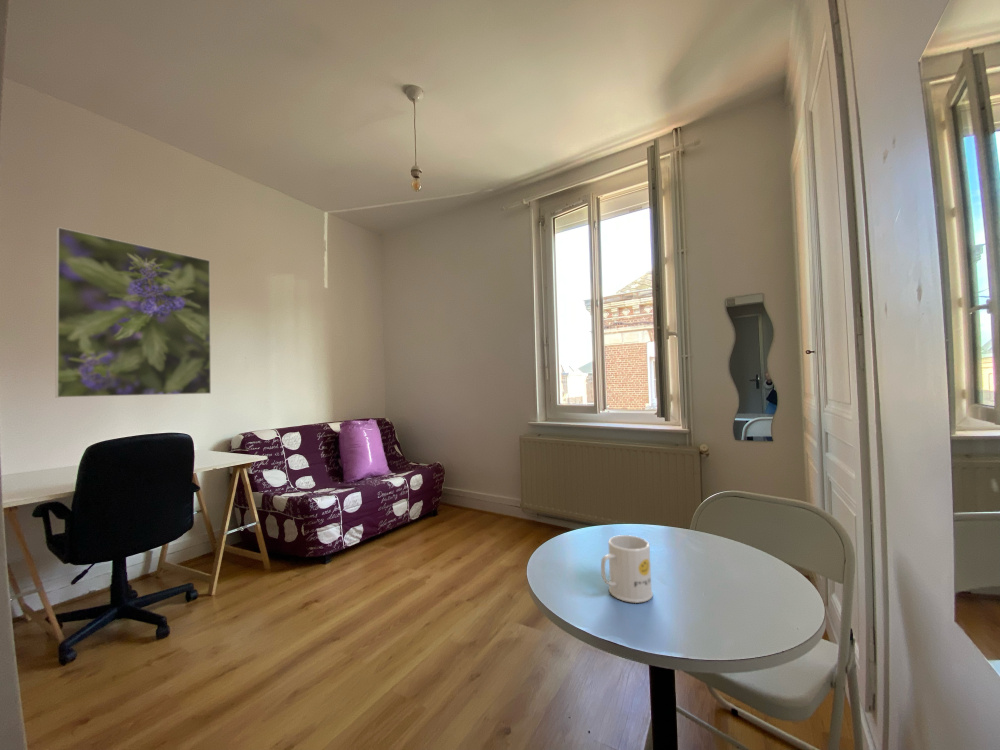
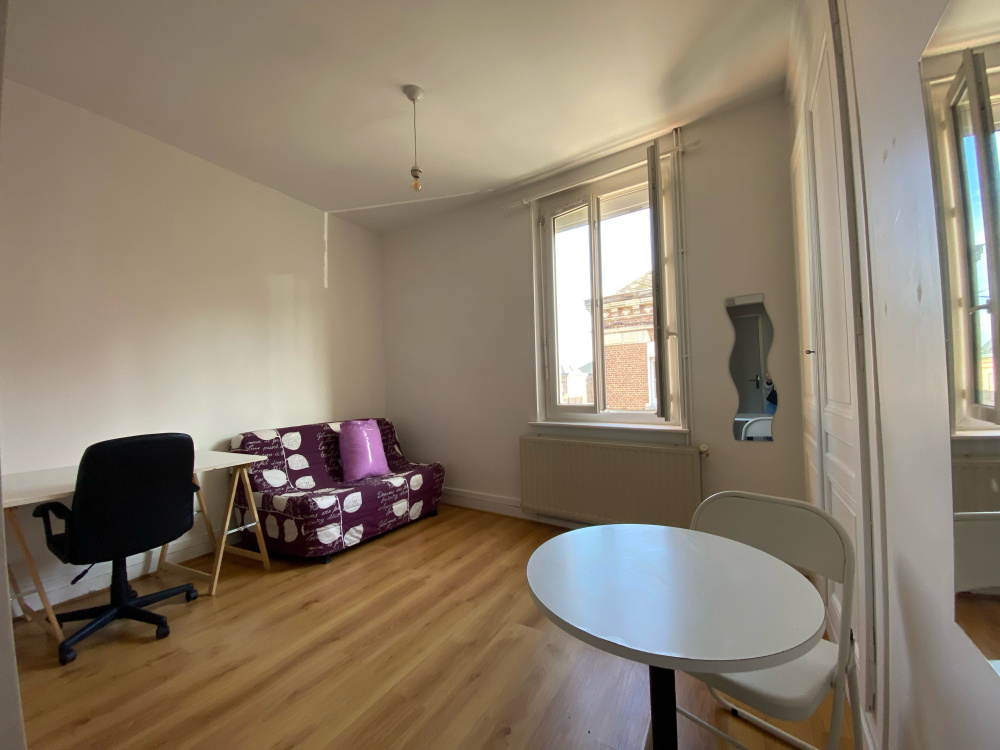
- mug [600,534,654,604]
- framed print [55,226,212,399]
